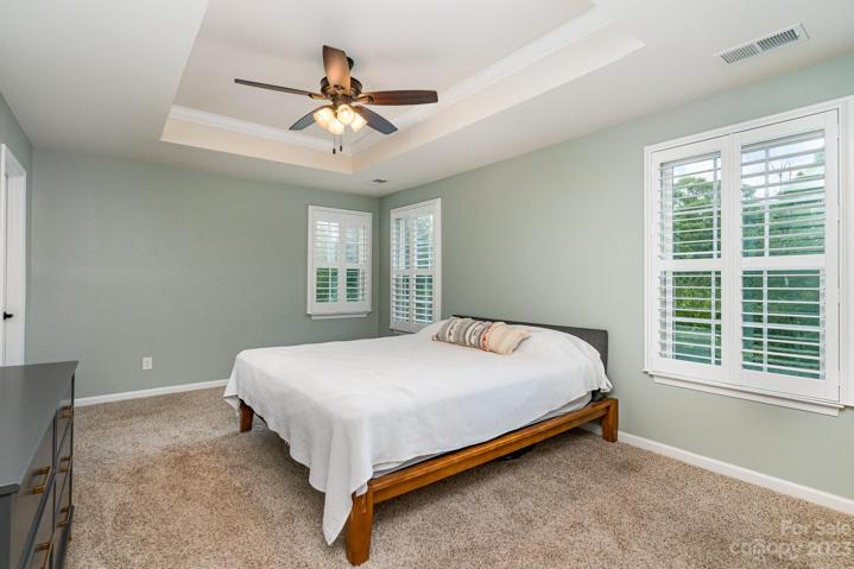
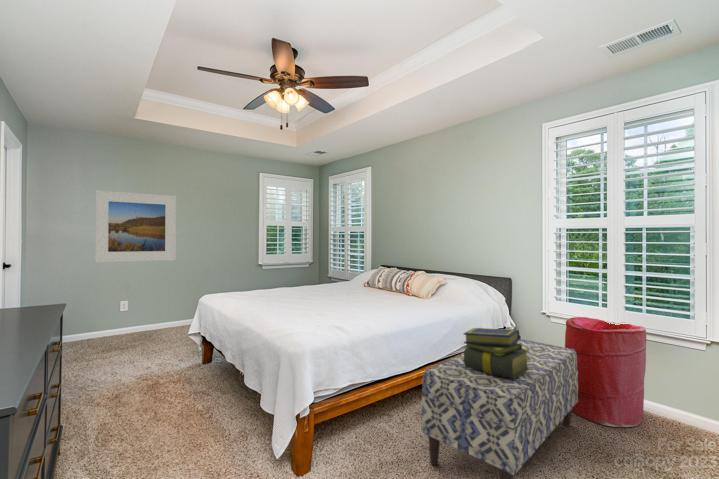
+ stack of books [463,327,530,378]
+ bench [421,338,578,479]
+ laundry hamper [564,316,647,428]
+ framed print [94,189,177,263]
